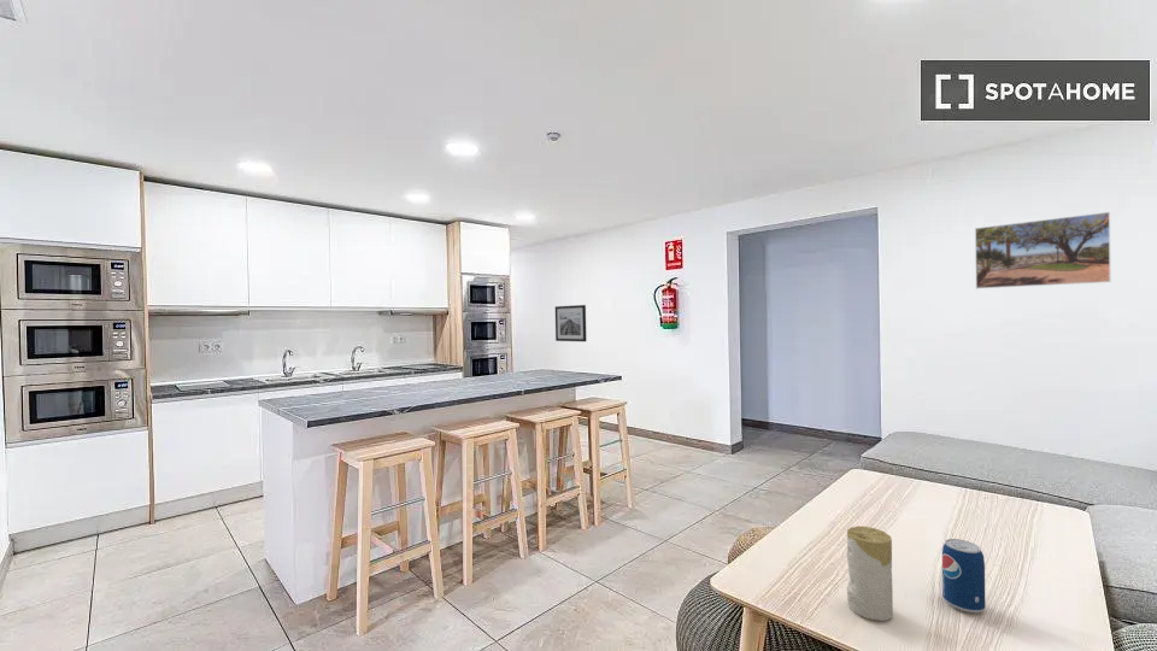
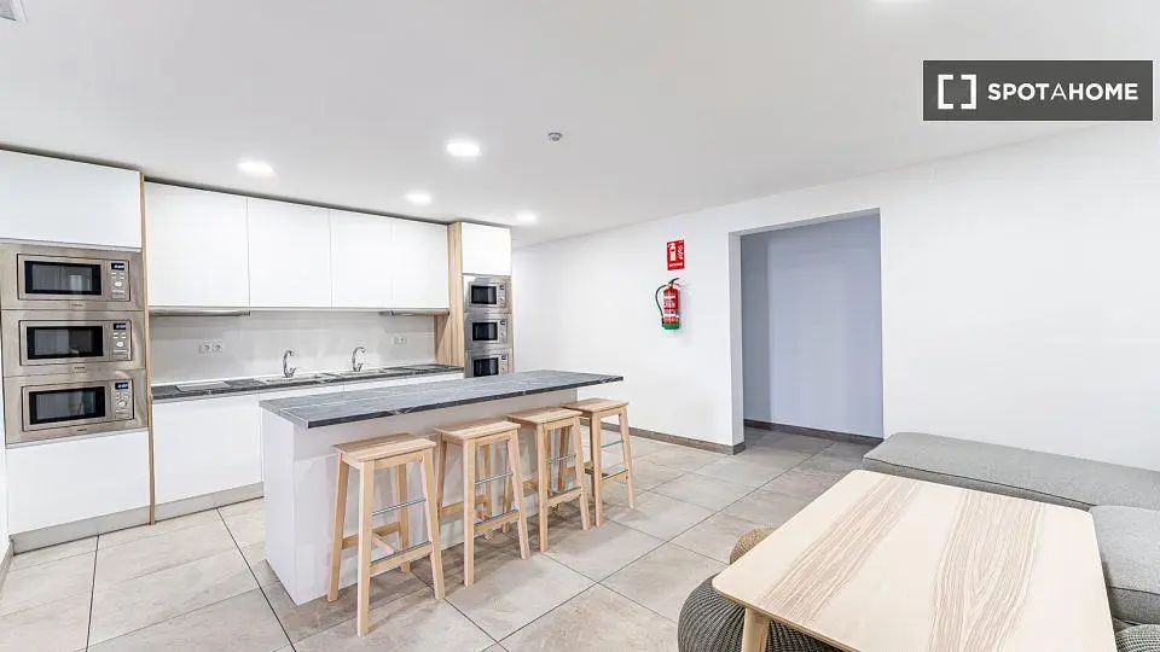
- wall art [554,304,587,342]
- beverage can [941,538,986,615]
- candle [846,524,894,622]
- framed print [974,211,1112,289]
